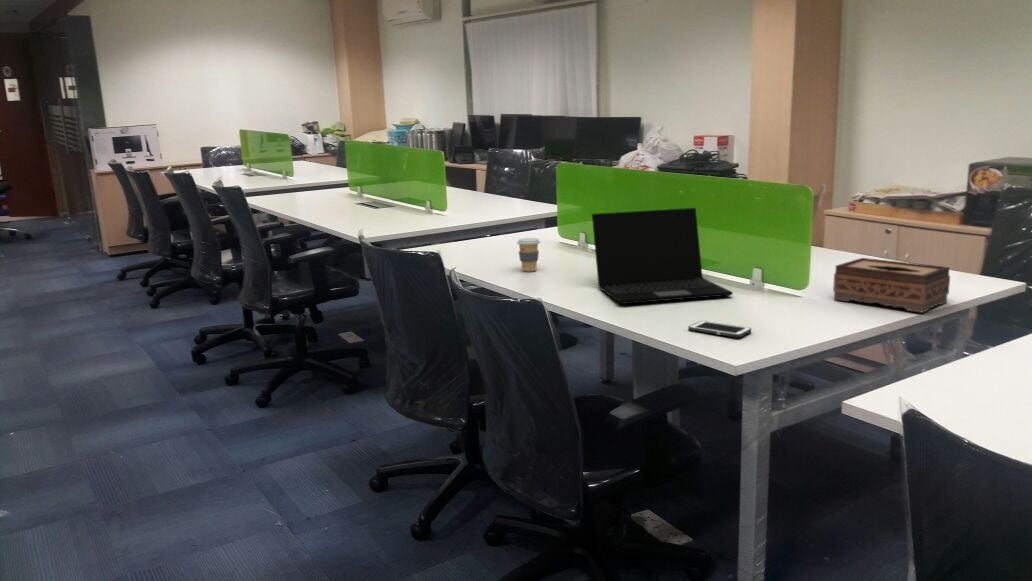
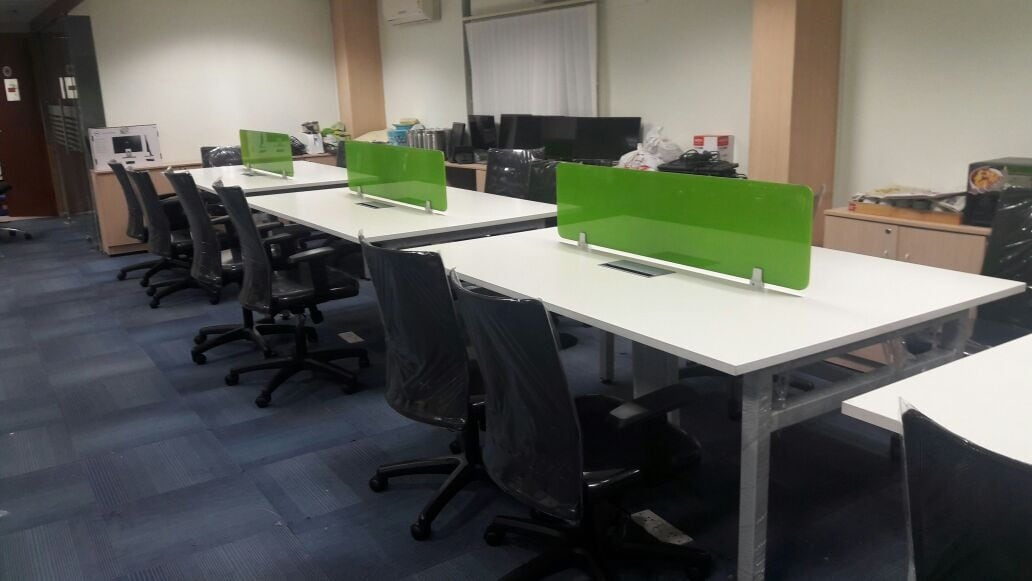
- coffee cup [516,237,541,272]
- laptop [591,207,734,305]
- cell phone [687,320,752,338]
- tissue box [832,257,951,314]
